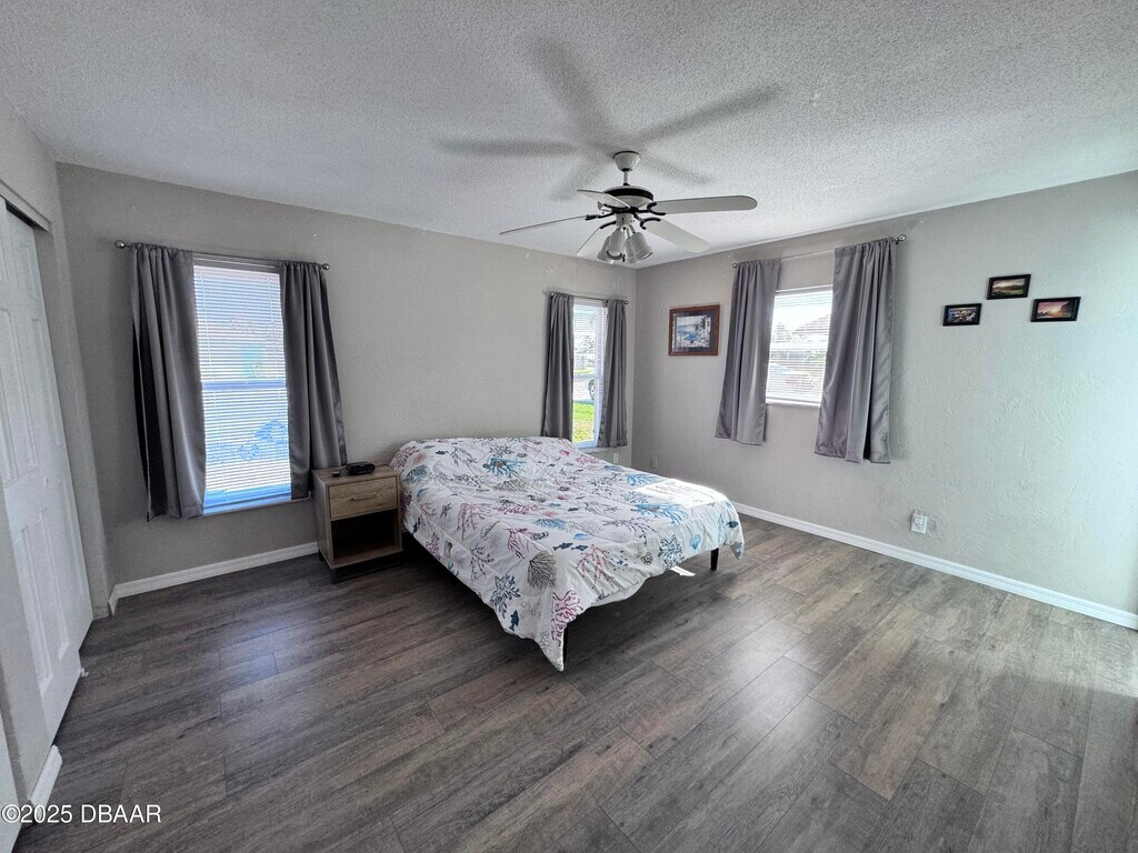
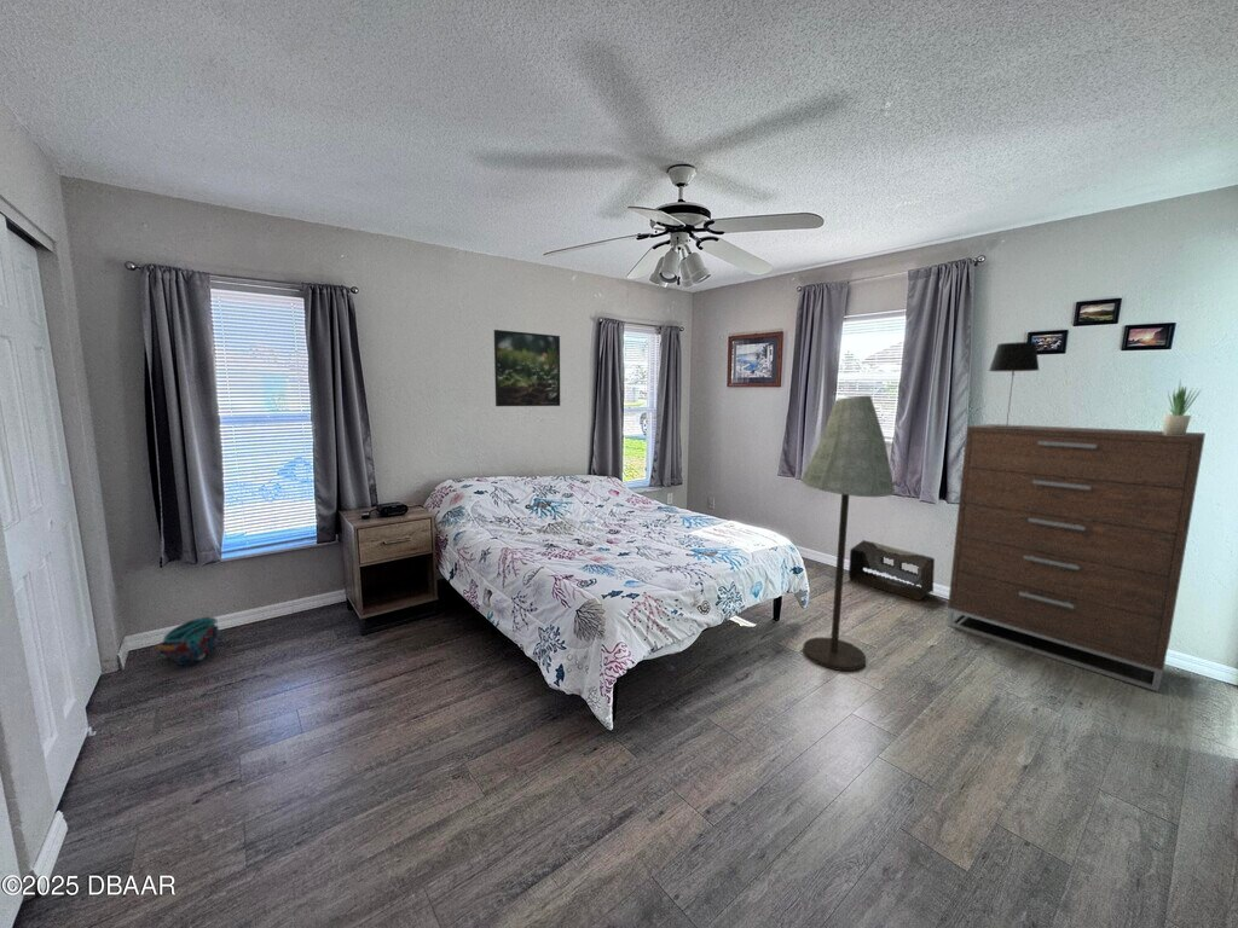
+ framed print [493,329,561,407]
+ floor lamp [800,394,896,672]
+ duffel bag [154,615,224,668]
+ table lamp [988,341,1040,428]
+ storage bin [847,539,936,602]
+ potted plant [1162,379,1203,435]
+ dresser [945,423,1207,692]
